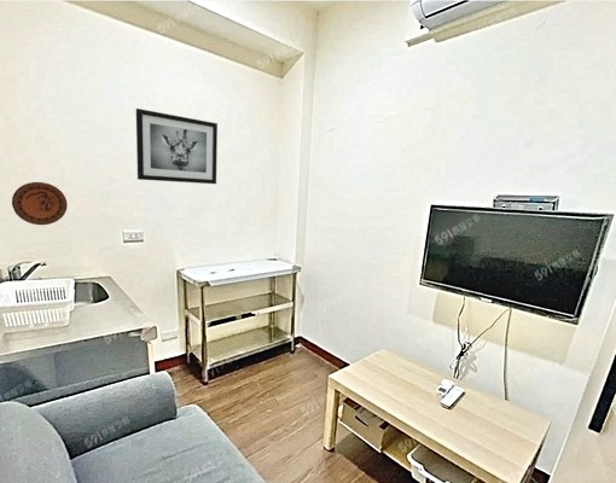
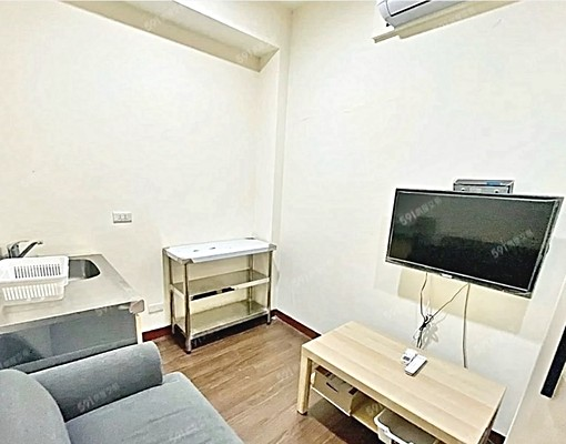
- wall art [135,107,219,185]
- decorative plate [11,181,69,226]
